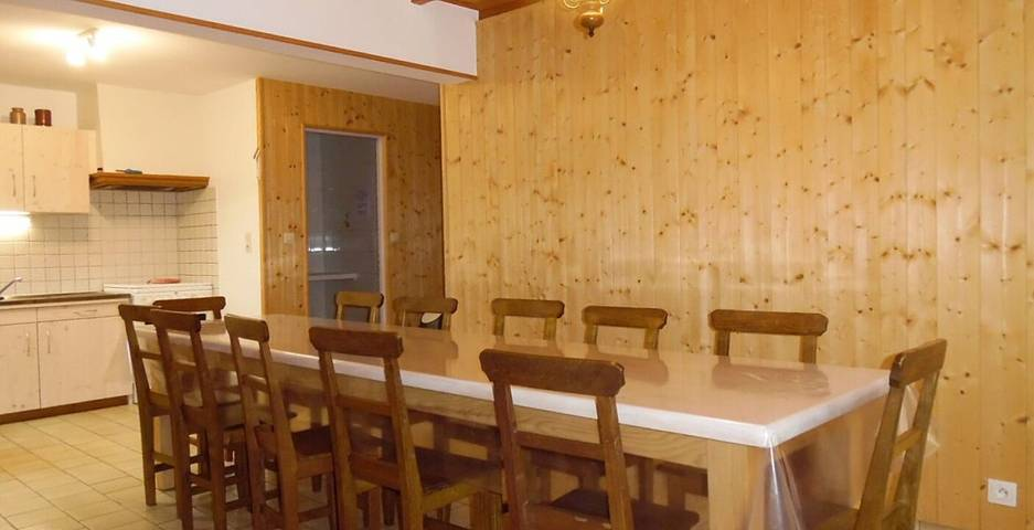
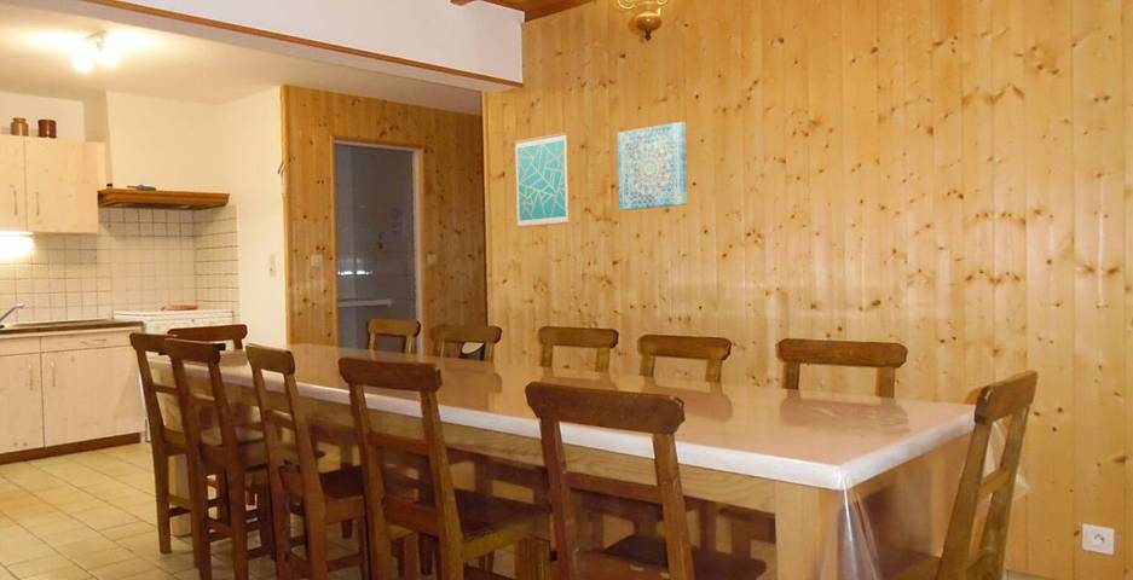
+ wall art [514,132,570,228]
+ wall art [617,121,688,211]
